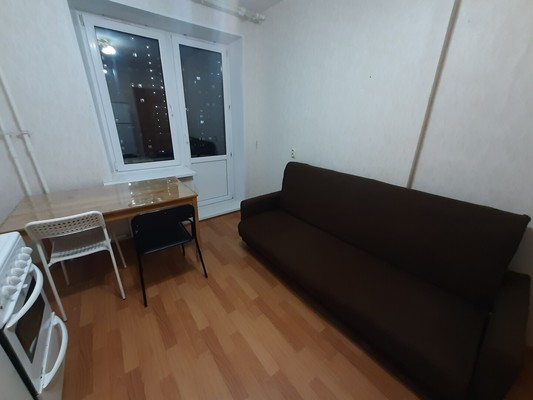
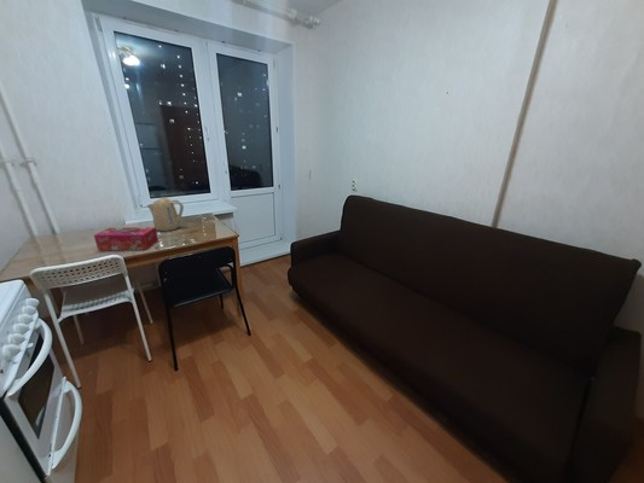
+ tissue box [93,226,159,251]
+ kettle [146,197,185,232]
